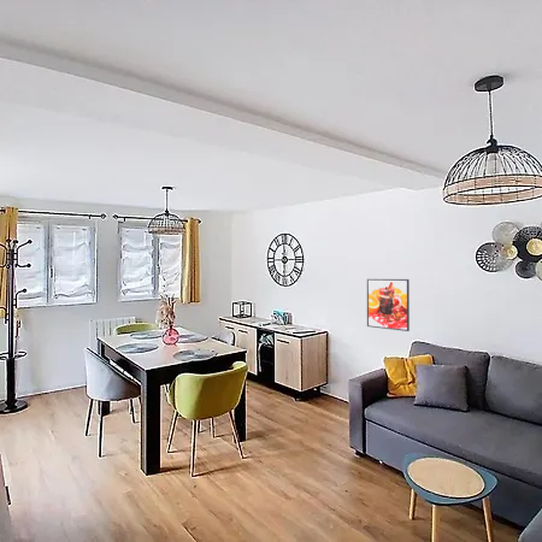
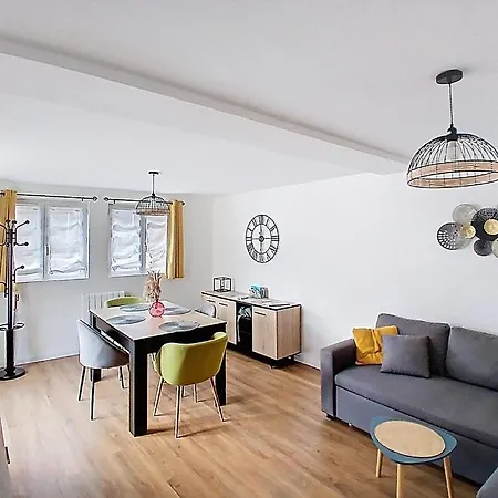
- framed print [366,278,411,332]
